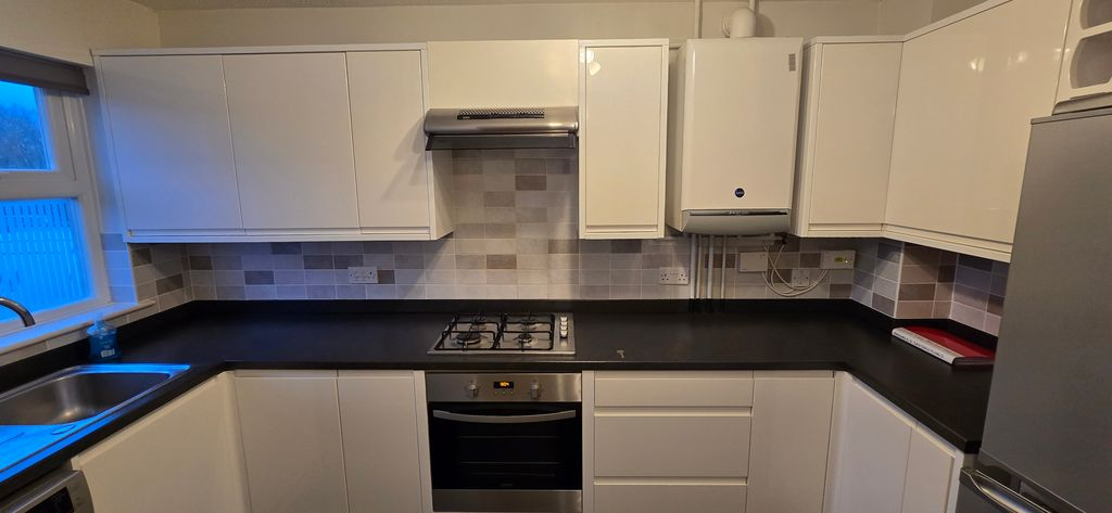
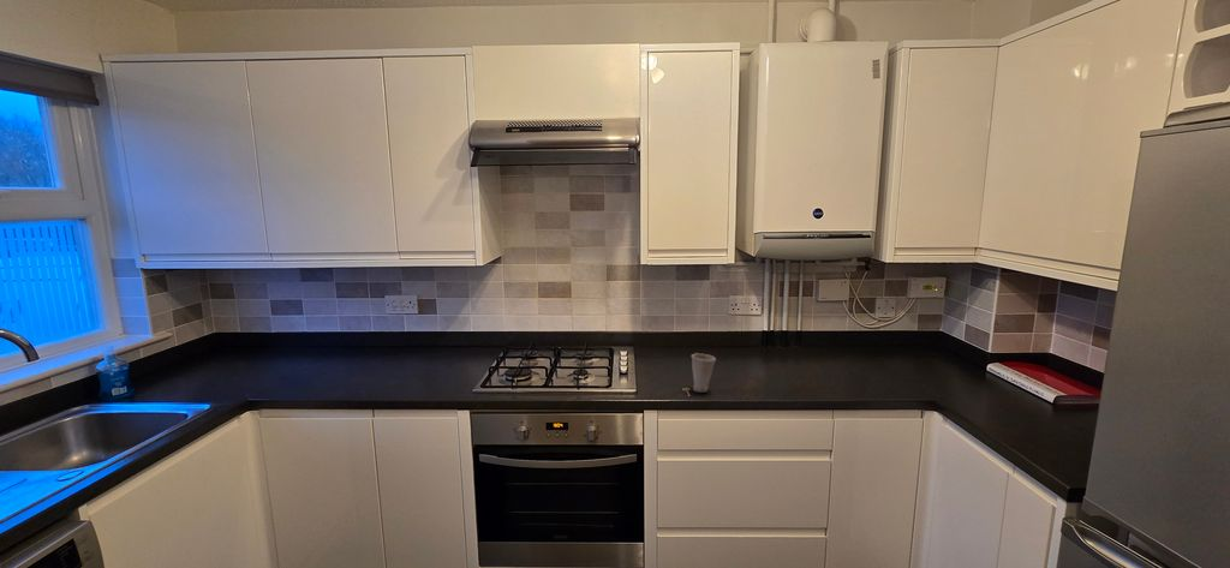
+ cup [691,352,717,394]
